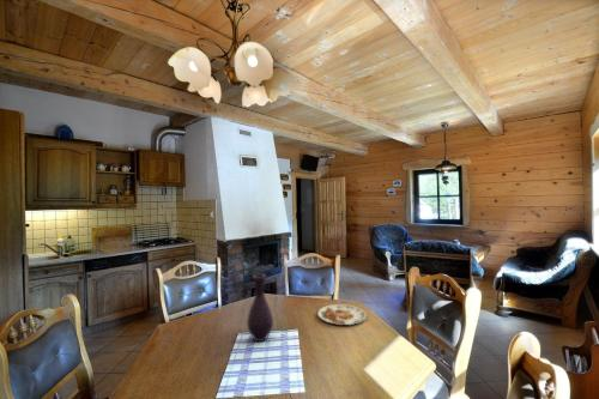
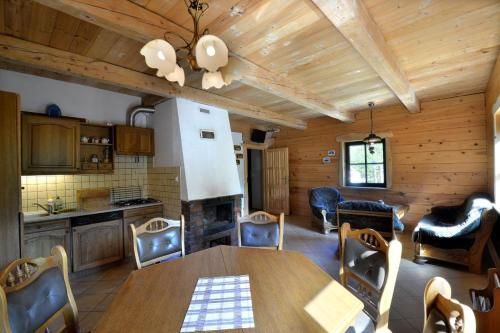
- plate [317,303,368,326]
- vase [246,273,274,343]
